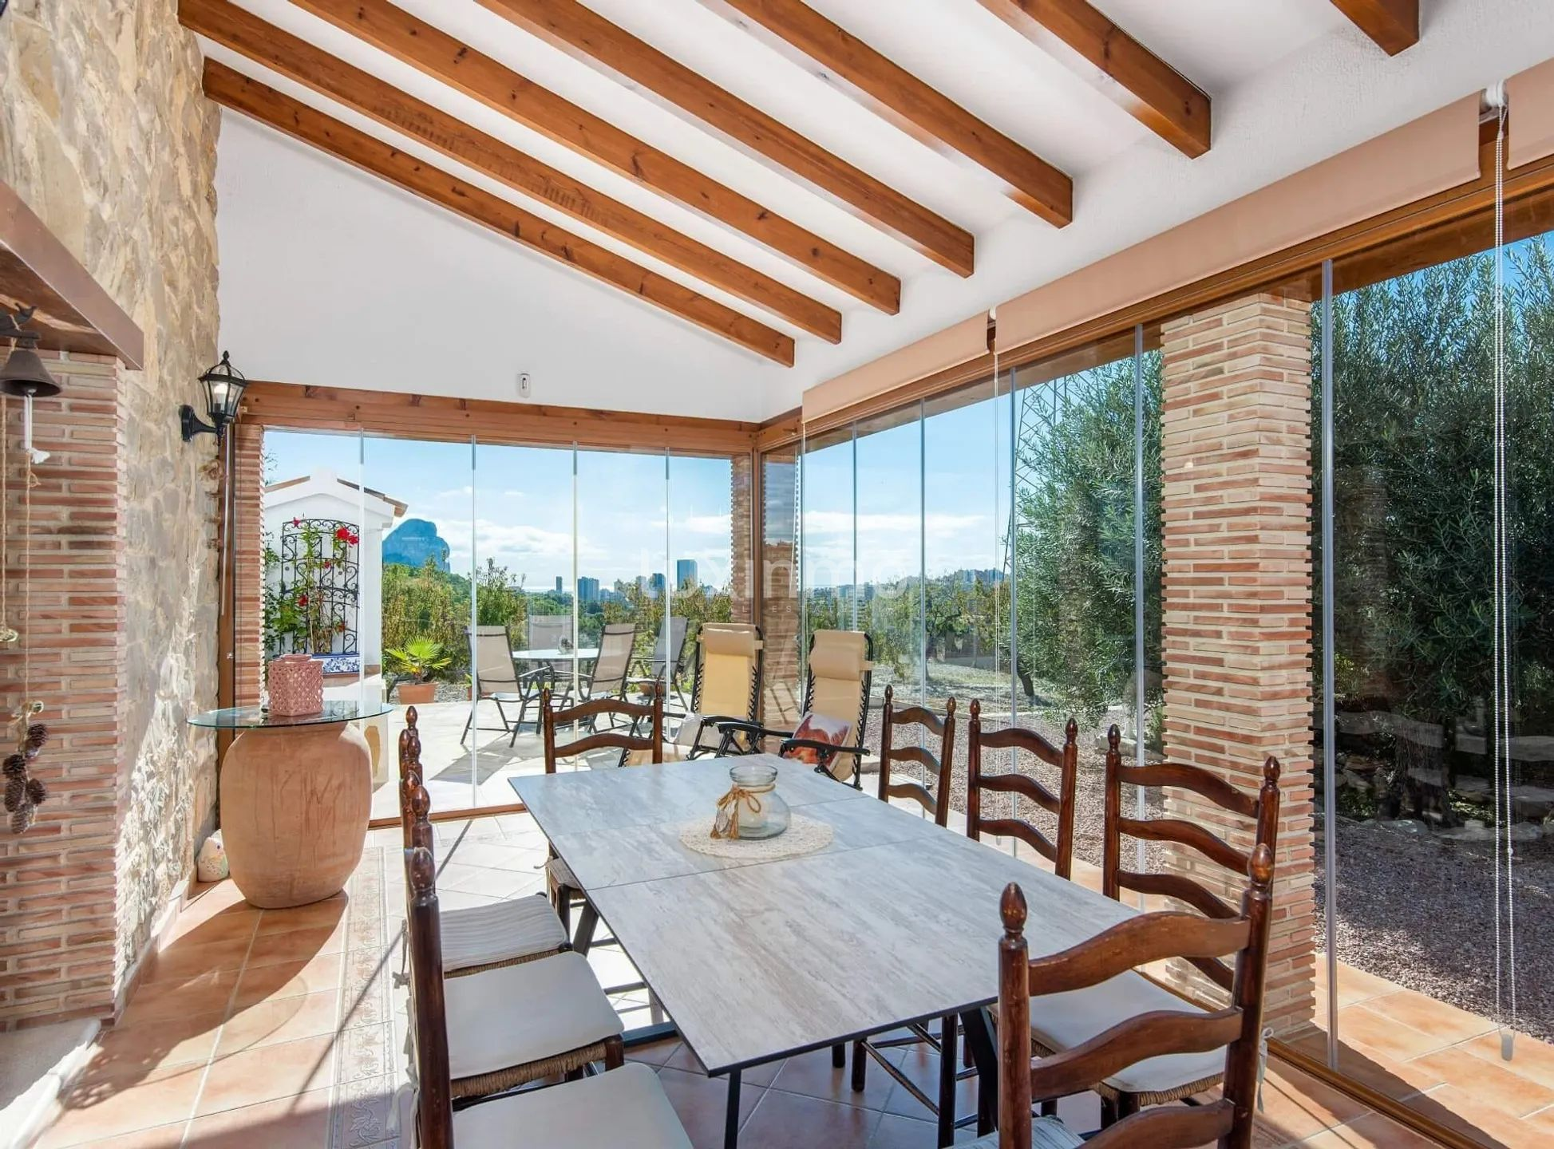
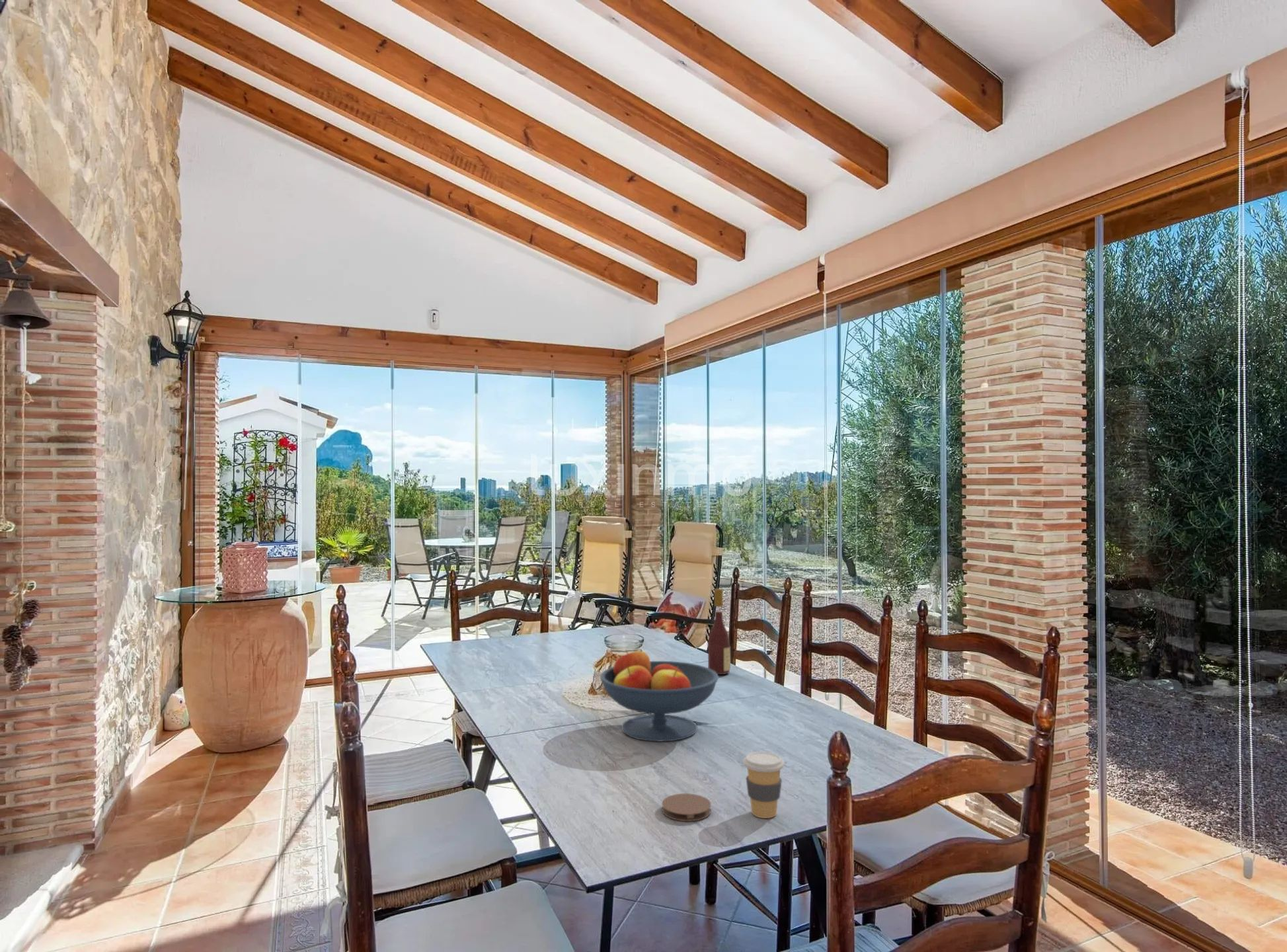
+ wine bottle [707,588,731,675]
+ coaster [661,793,712,822]
+ fruit bowl [600,649,719,742]
+ coffee cup [742,751,785,819]
